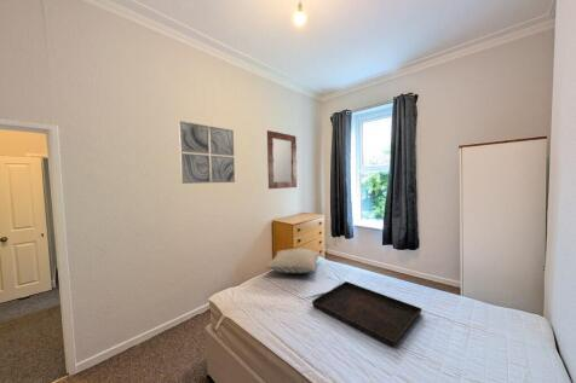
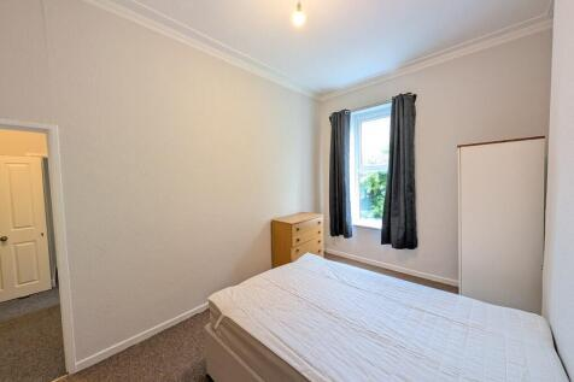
- serving tray [311,280,422,348]
- wall art [178,120,236,185]
- pillow [264,248,322,274]
- home mirror [266,129,298,190]
